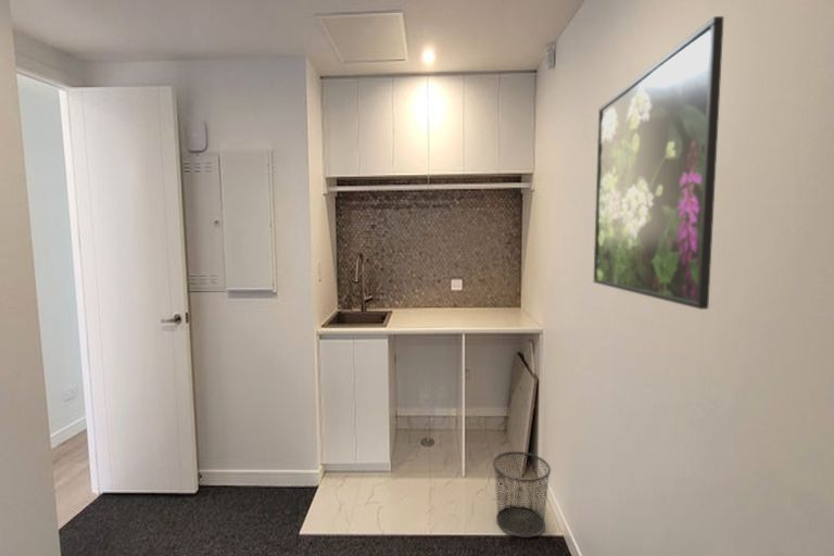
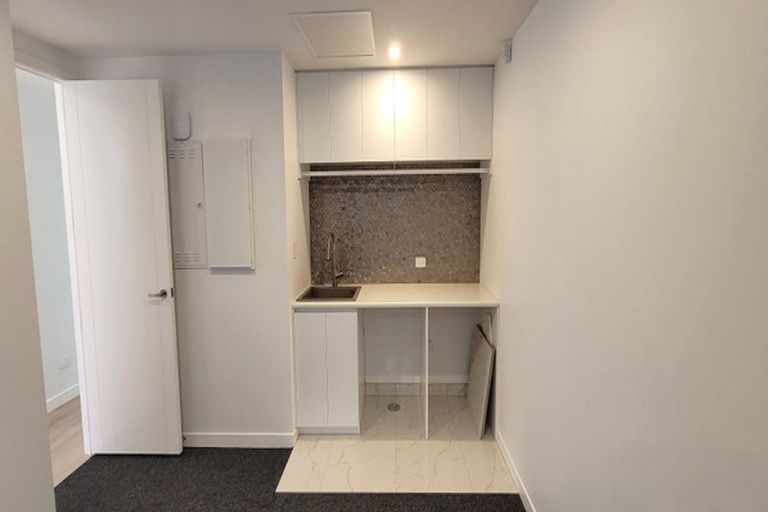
- waste bin [492,451,552,539]
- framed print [593,15,725,311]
